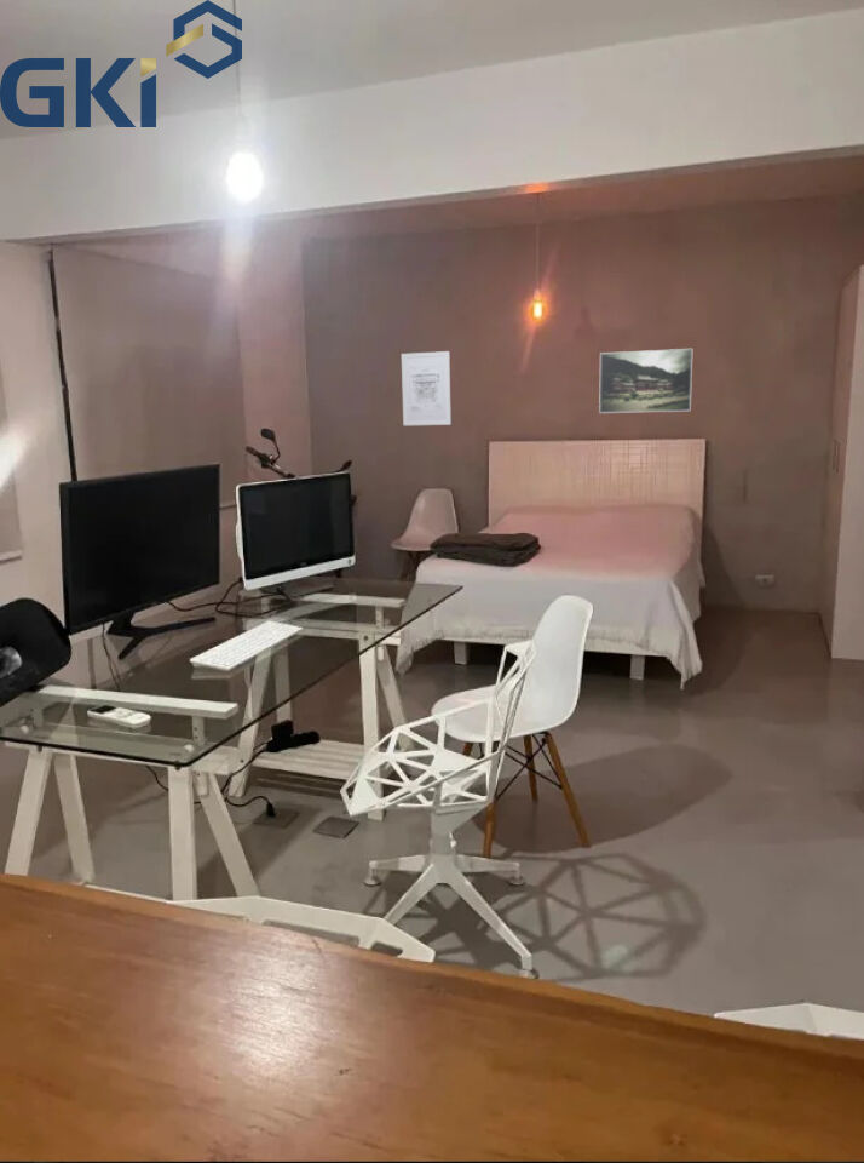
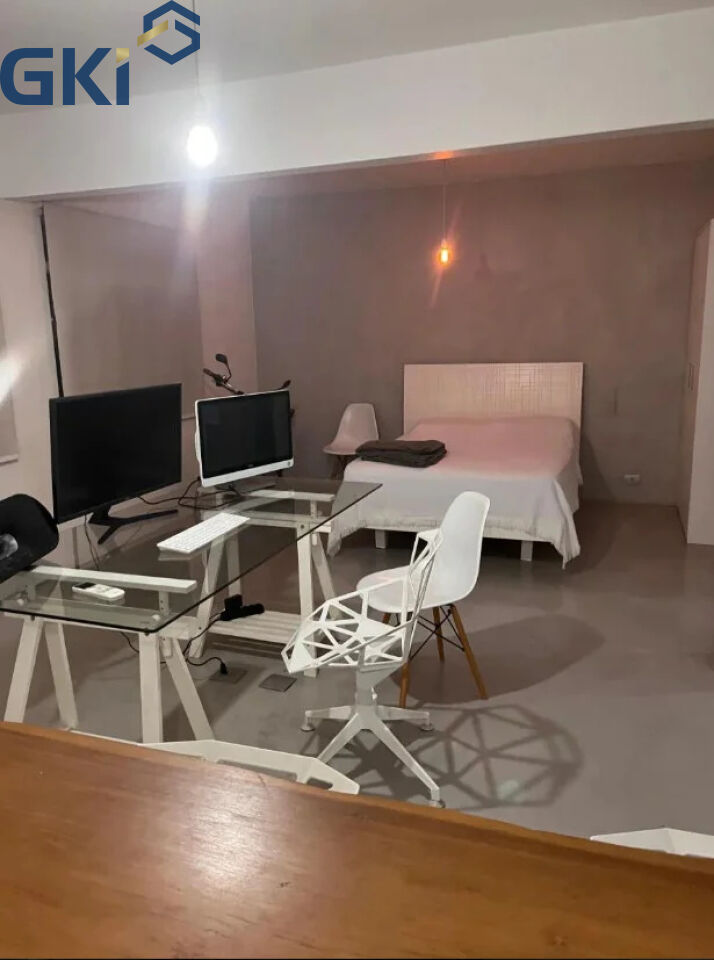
- wall art [401,350,453,426]
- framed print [598,348,693,414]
